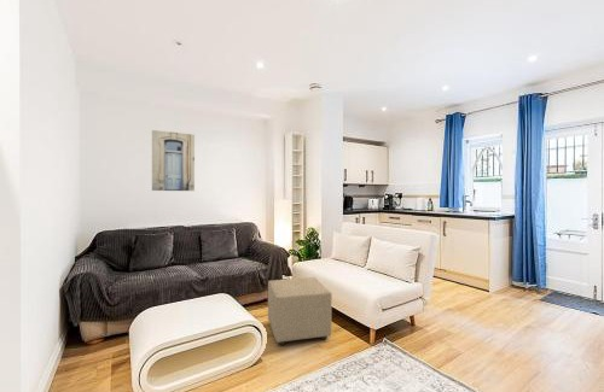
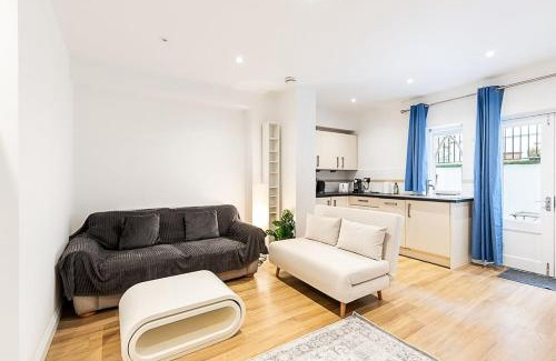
- ottoman [267,276,333,346]
- wall art [151,129,196,192]
